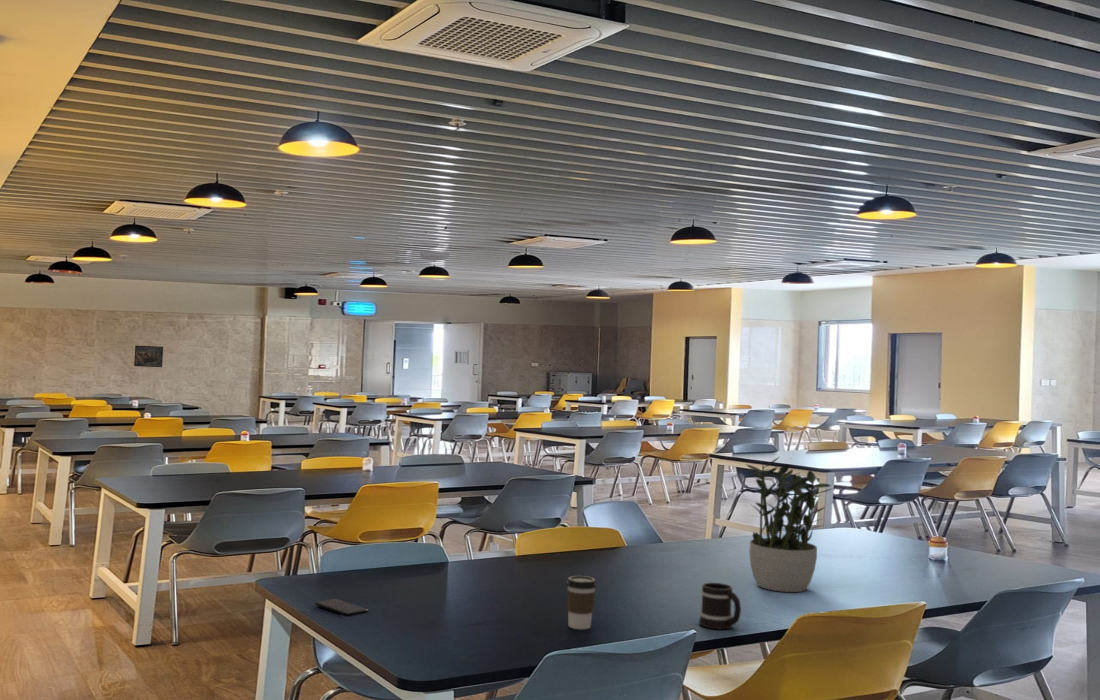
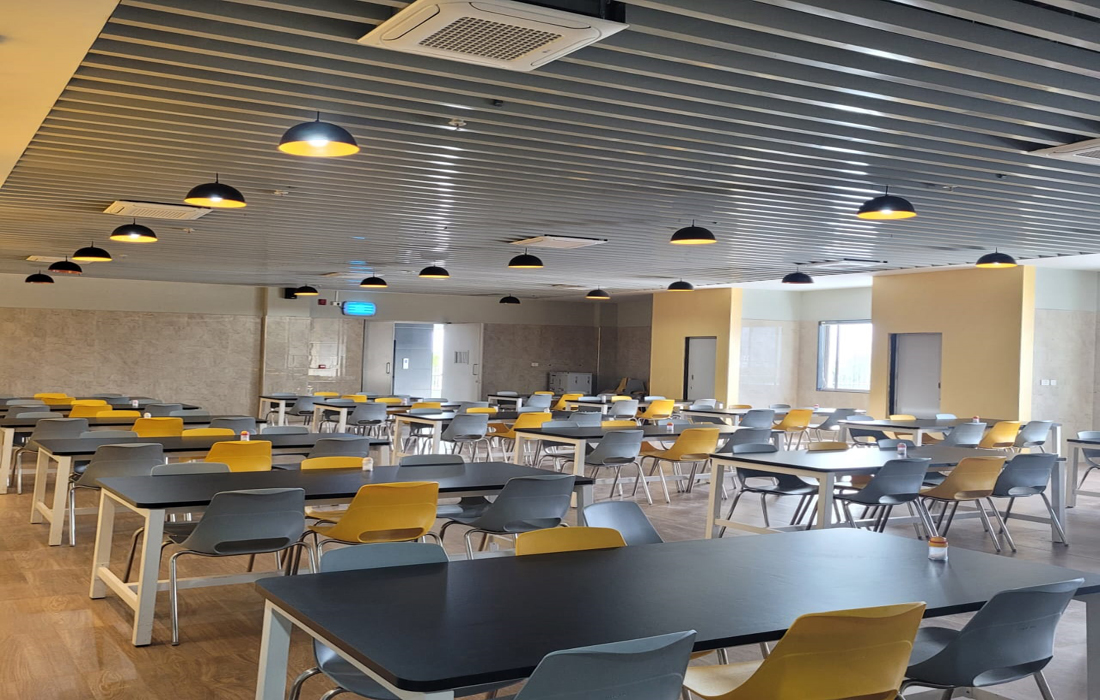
- mug [698,582,742,630]
- smartphone [314,598,369,617]
- coffee cup [566,575,597,630]
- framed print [133,344,164,368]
- potted plant [746,456,832,593]
